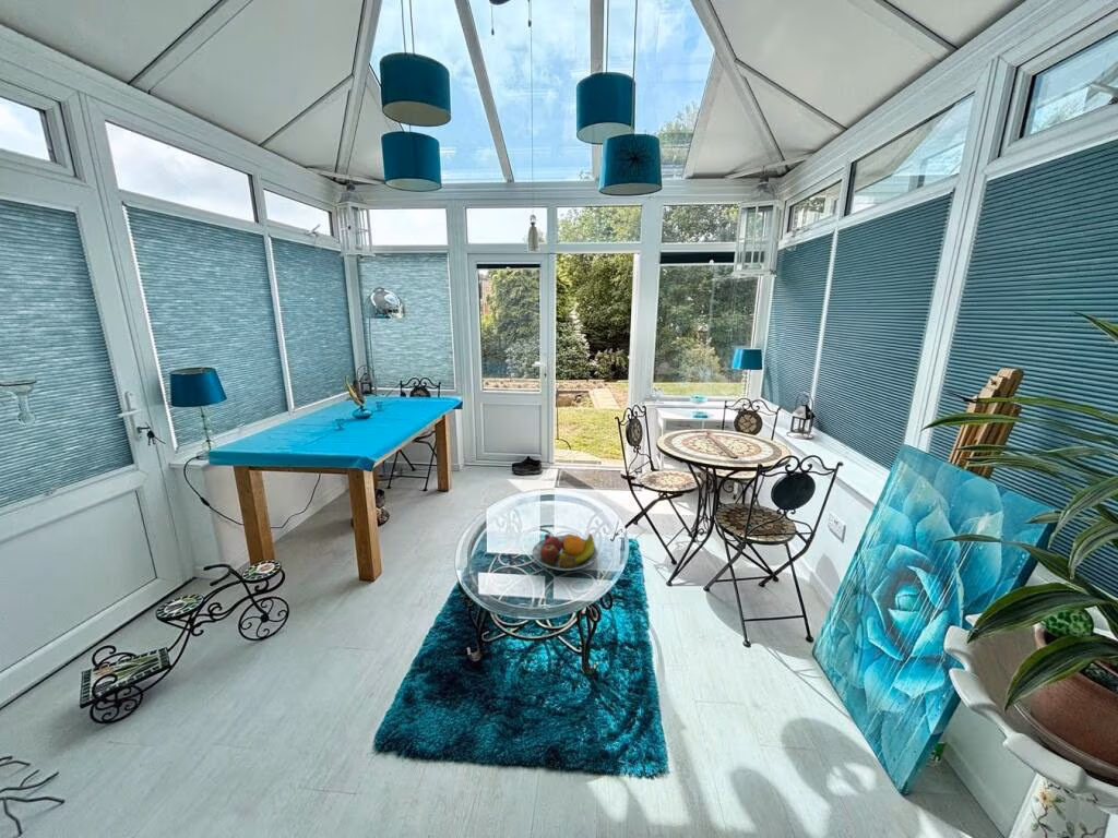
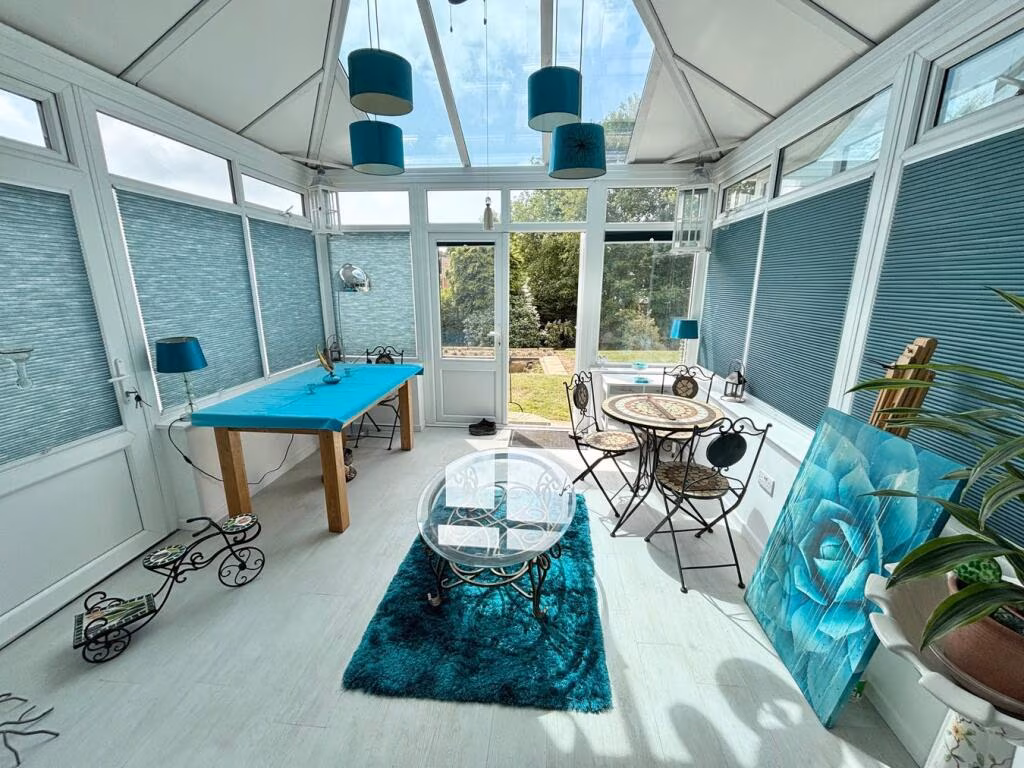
- fruit bowl [532,532,599,572]
